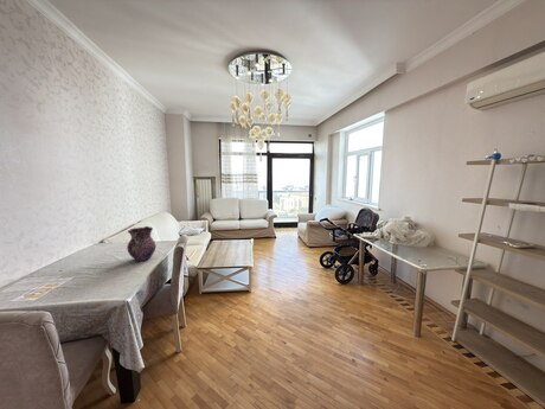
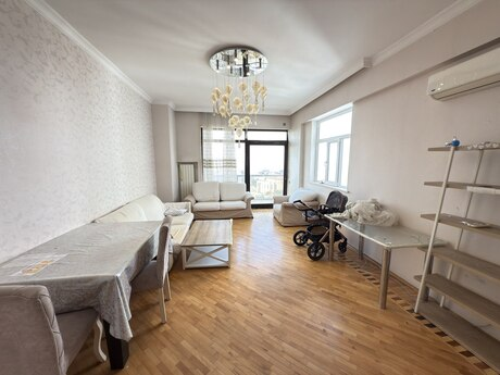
- vase [126,225,158,262]
